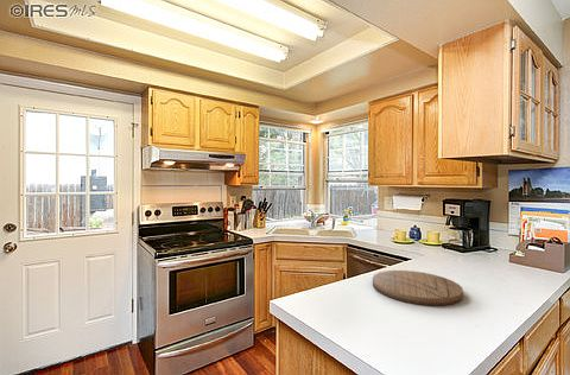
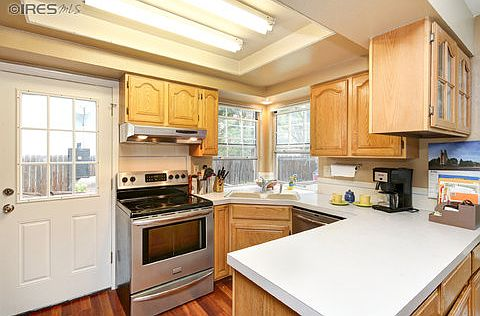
- cutting board [372,269,464,306]
